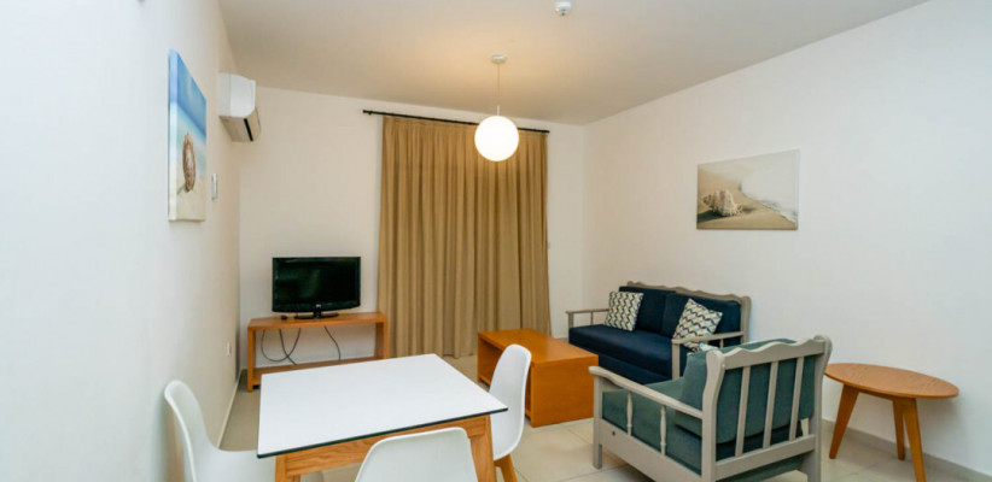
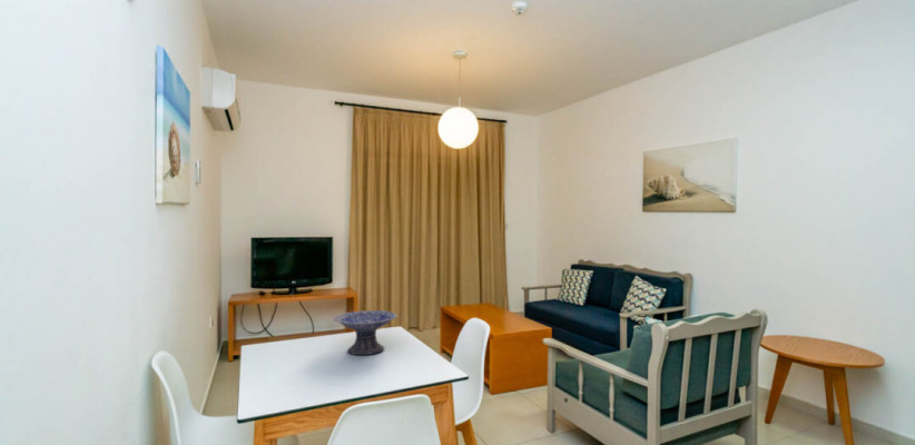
+ decorative bowl [333,309,399,356]
